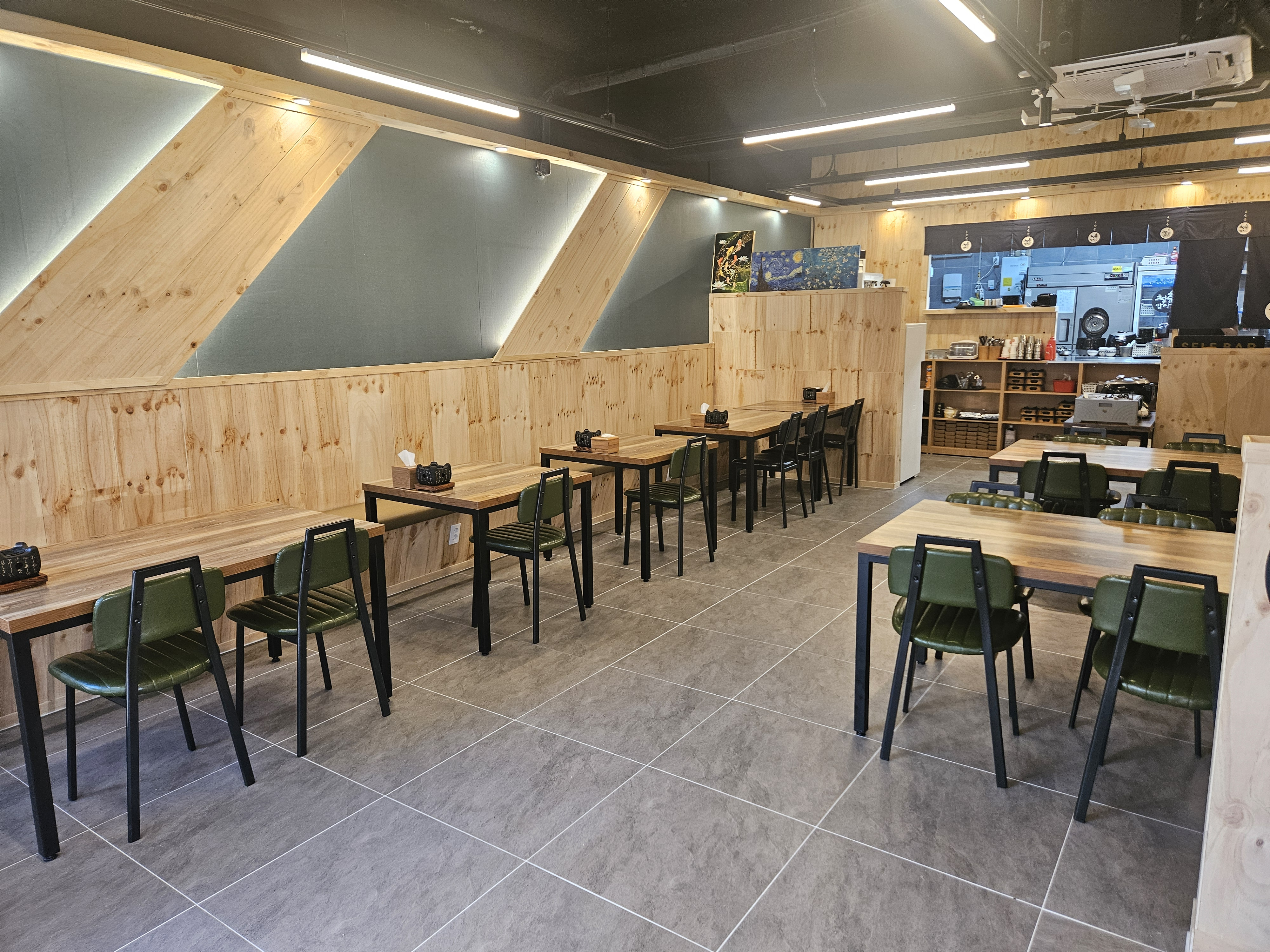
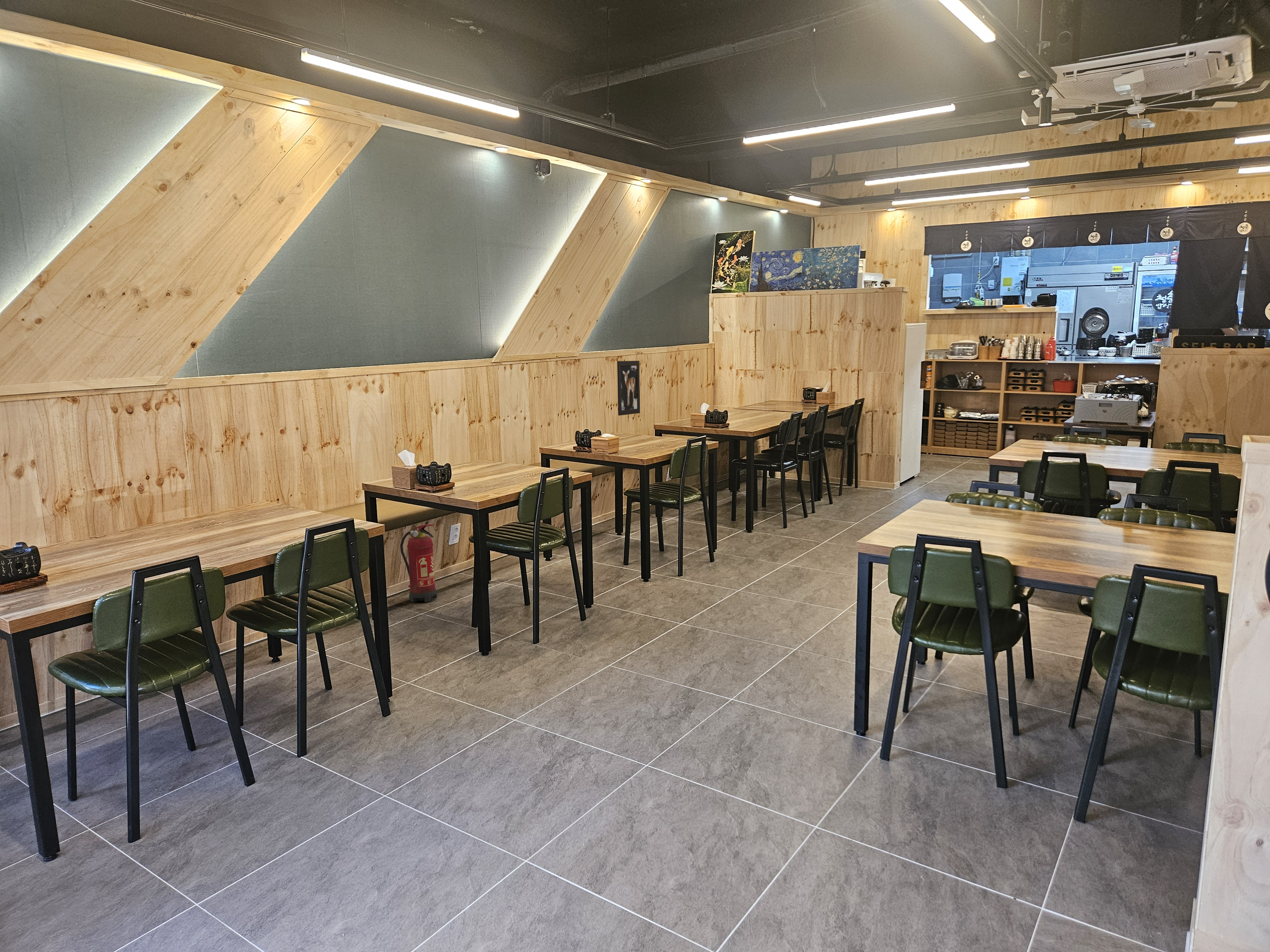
+ wall art [617,360,640,416]
+ fire extinguisher [400,524,437,603]
